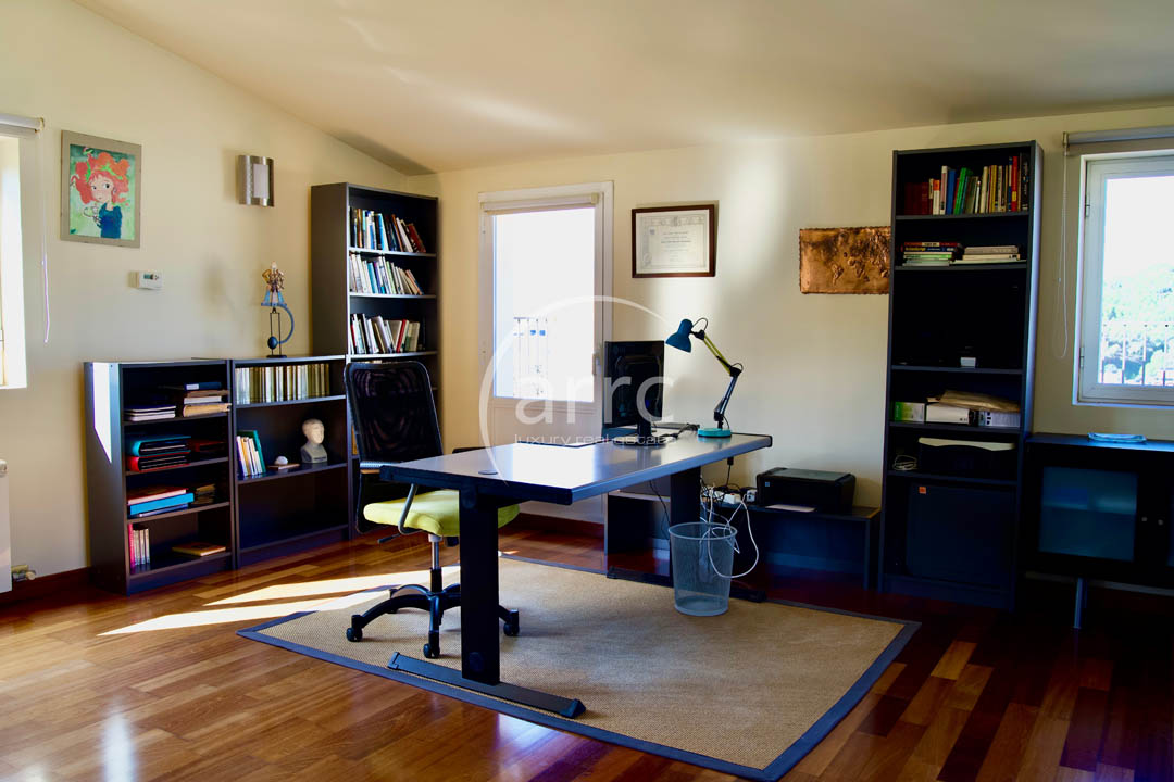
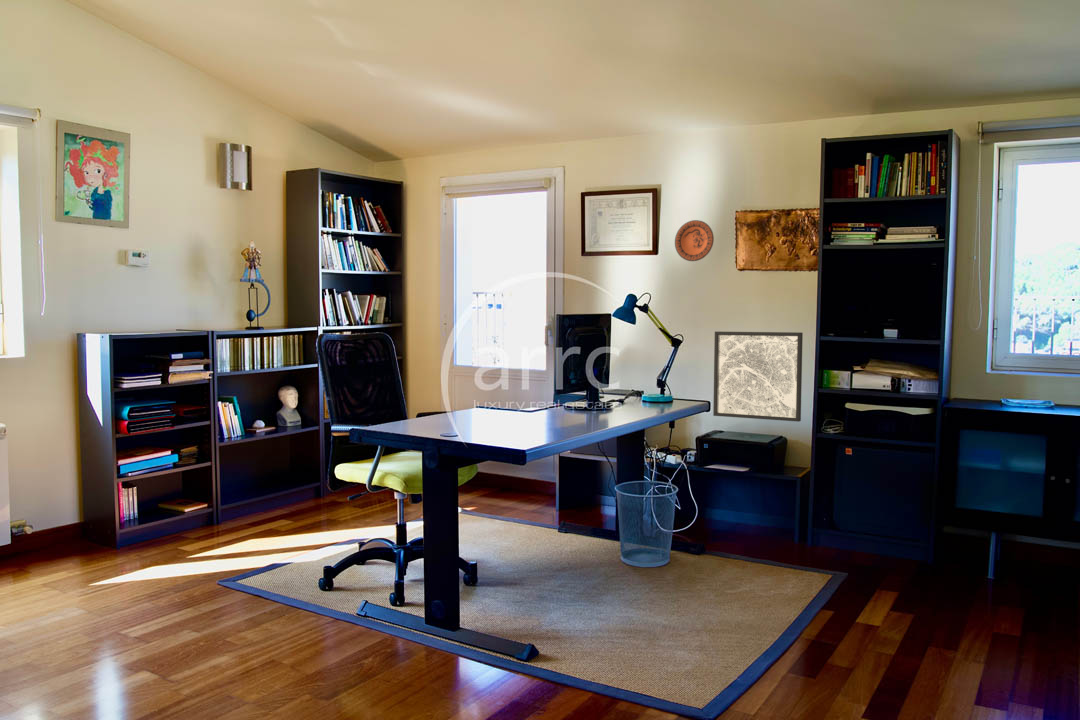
+ wall art [712,331,804,423]
+ decorative plate [674,219,715,262]
